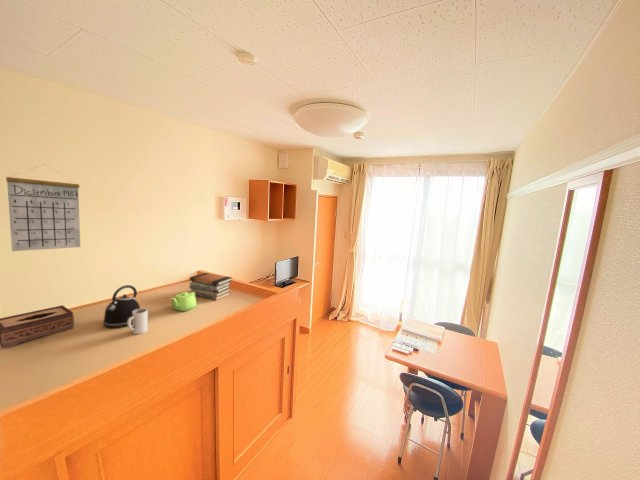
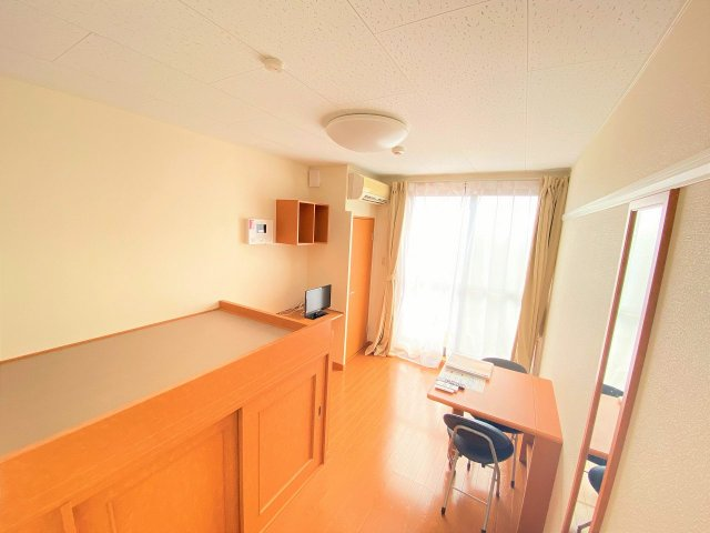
- calendar [5,163,81,252]
- tissue box [0,304,75,349]
- mug [127,308,149,335]
- teapot [171,291,197,312]
- book stack [188,272,233,301]
- kettle [102,284,141,329]
